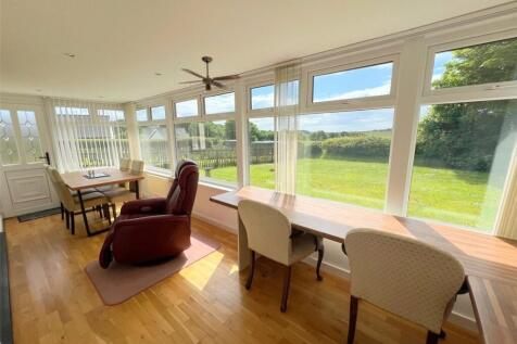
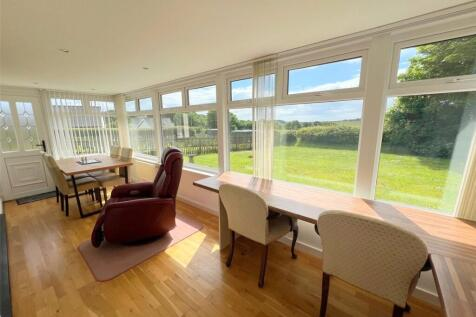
- ceiling fan [177,55,241,92]
